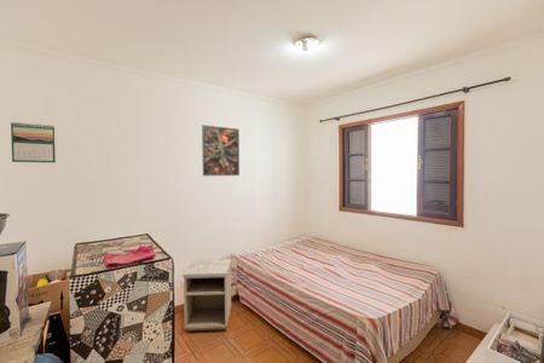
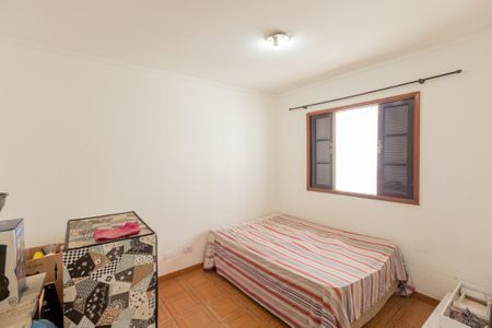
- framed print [201,123,241,177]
- calendar [10,121,57,163]
- nightstand [181,258,232,332]
